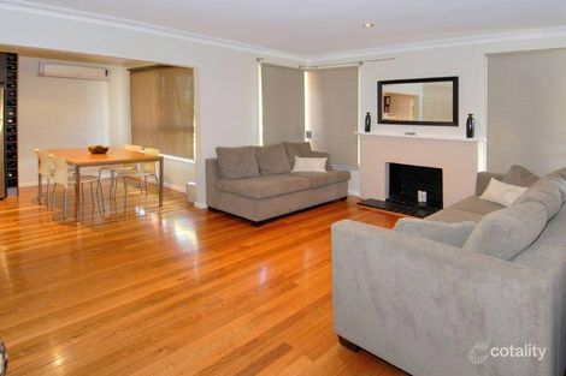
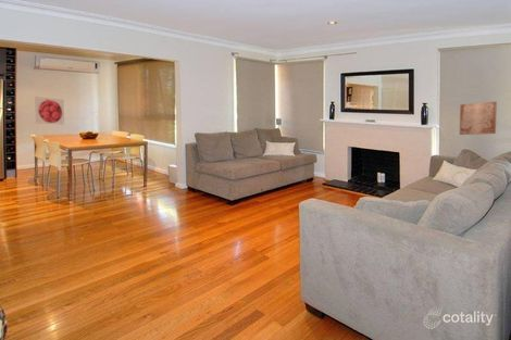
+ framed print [34,96,65,126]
+ wall art [459,101,498,136]
